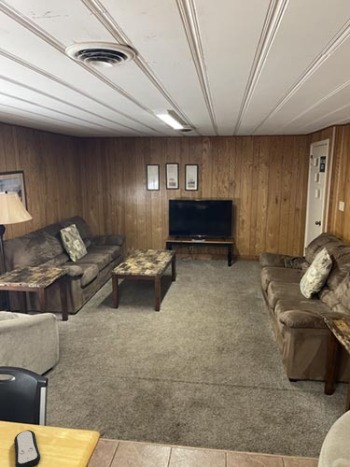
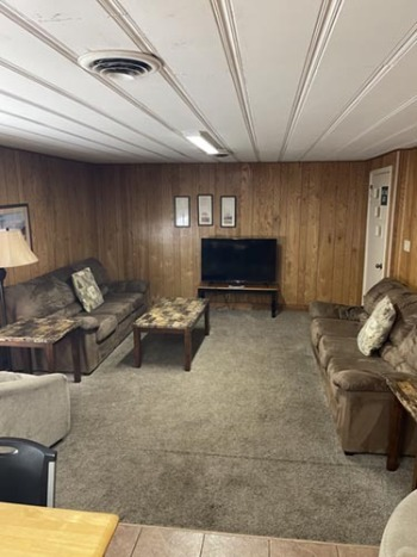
- remote control [13,429,41,467]
